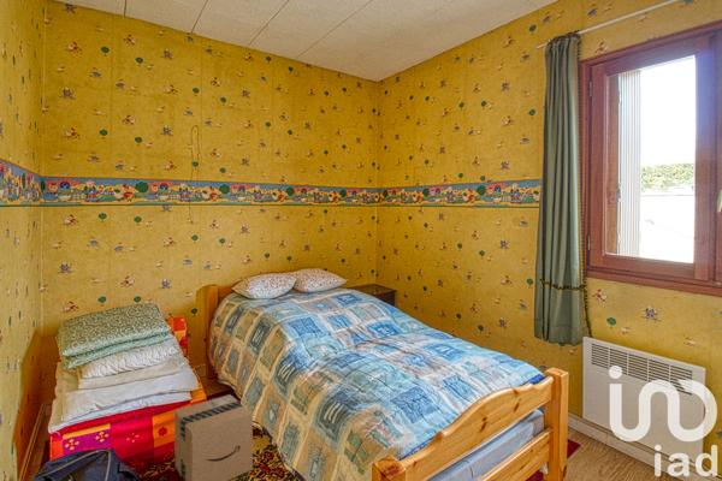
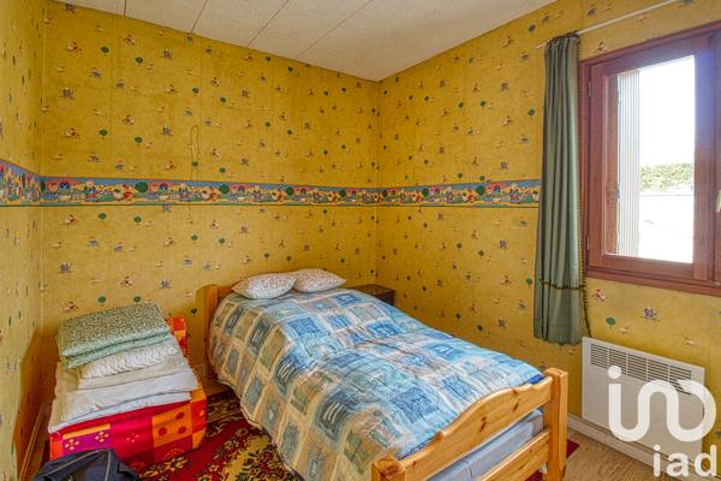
- cardboard box [173,393,254,481]
